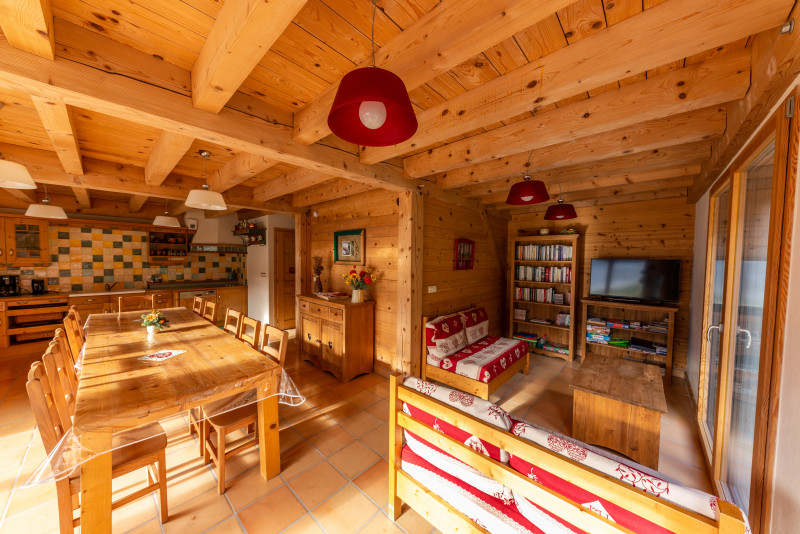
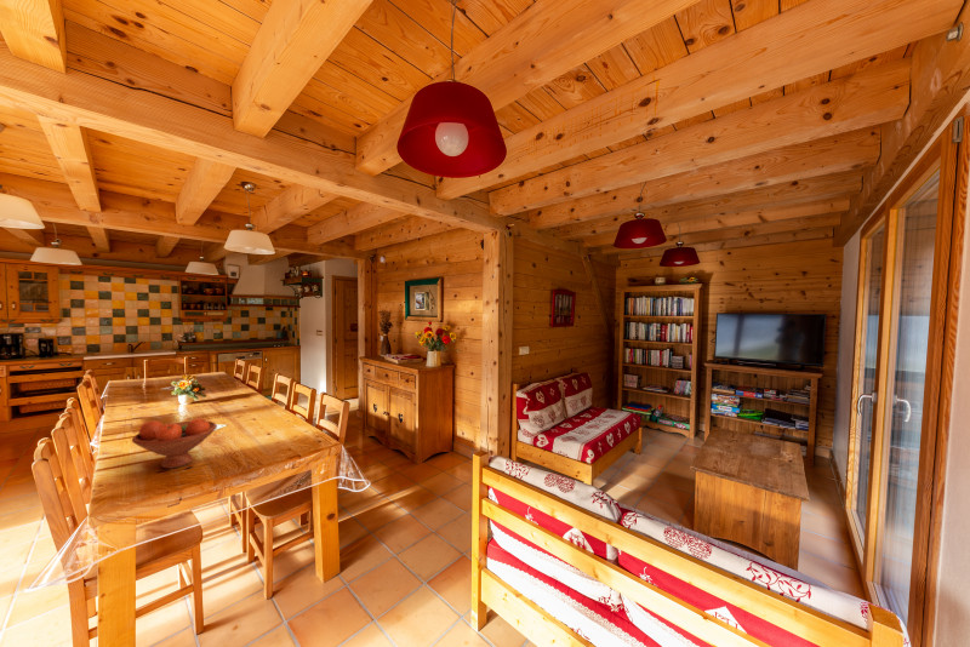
+ fruit bowl [131,417,218,469]
